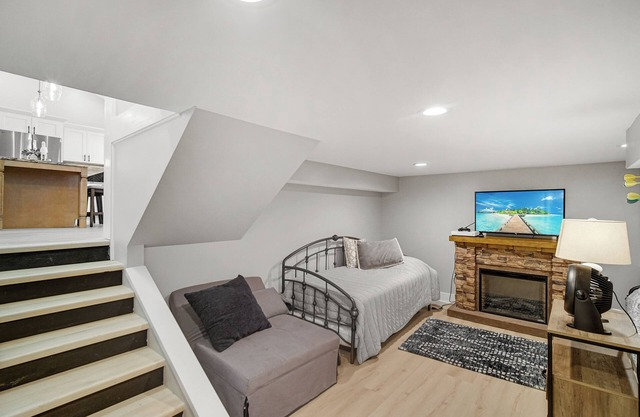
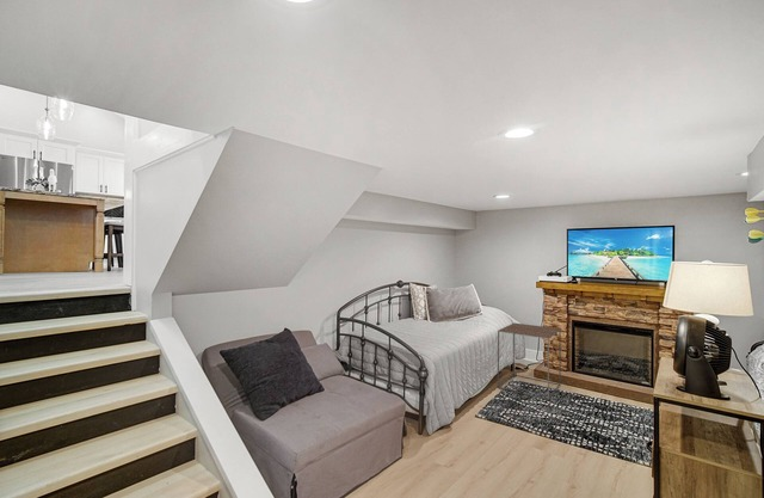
+ side table [497,322,562,401]
